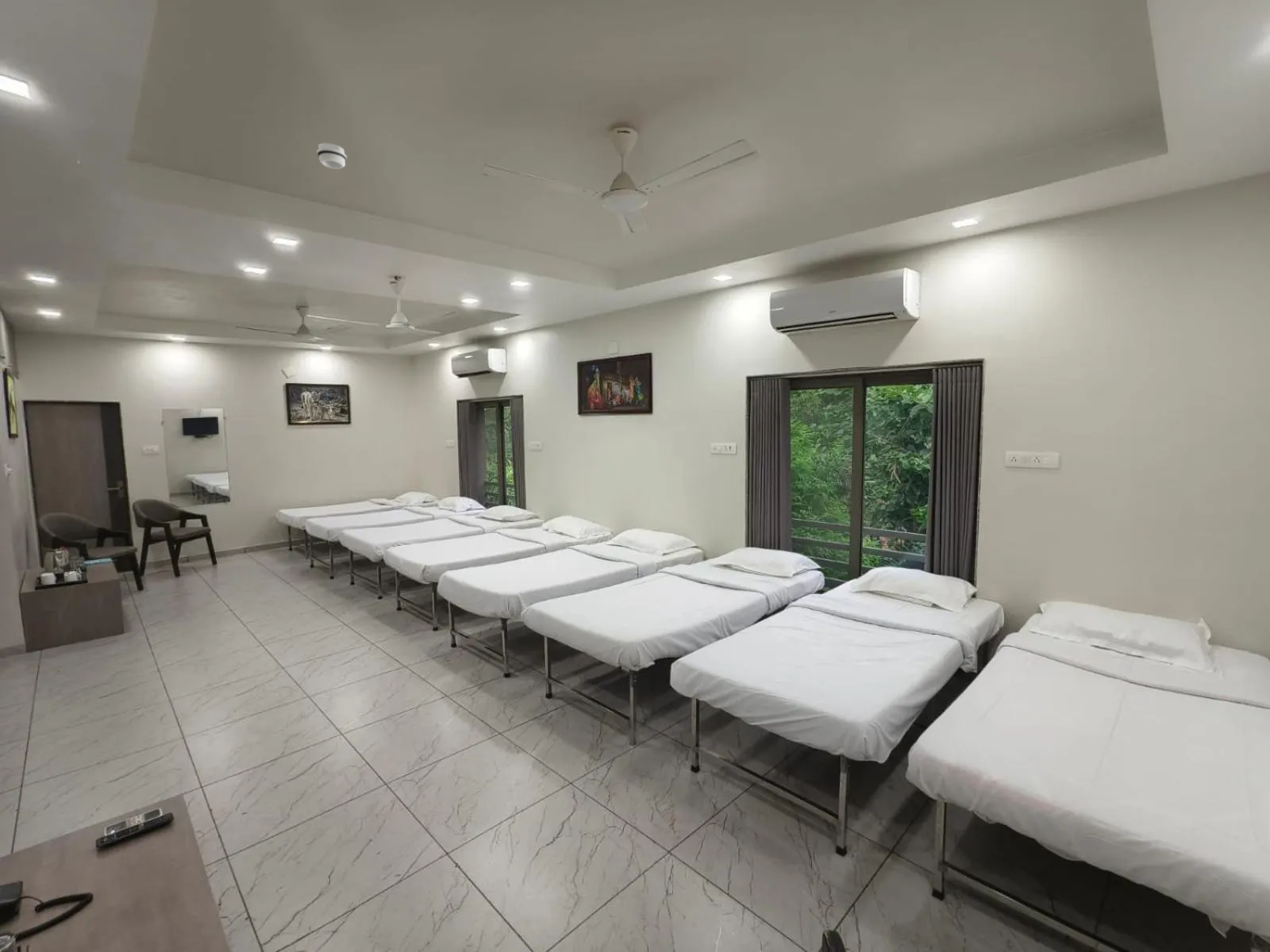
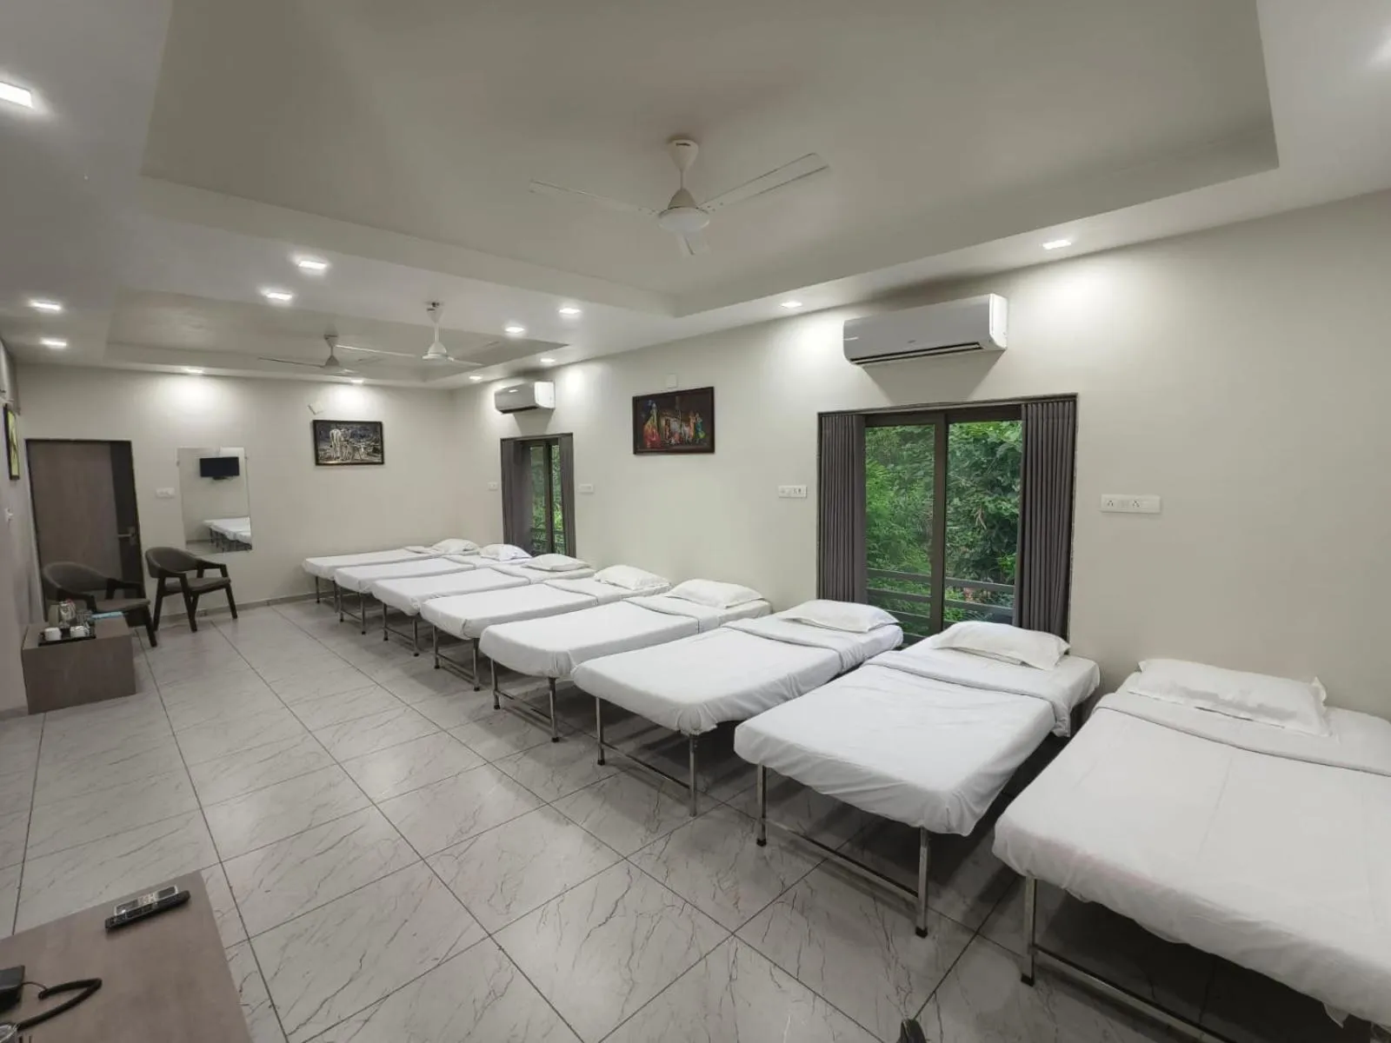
- smoke detector [316,143,348,170]
